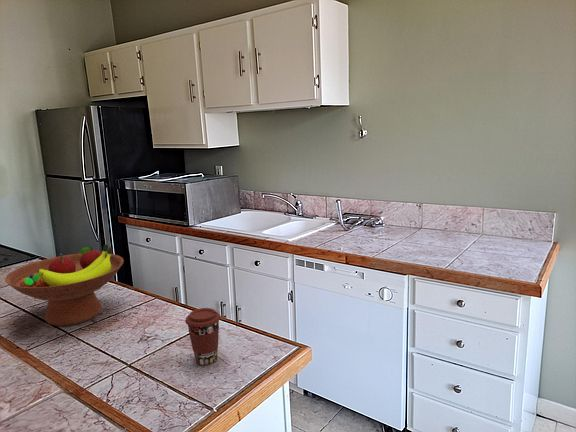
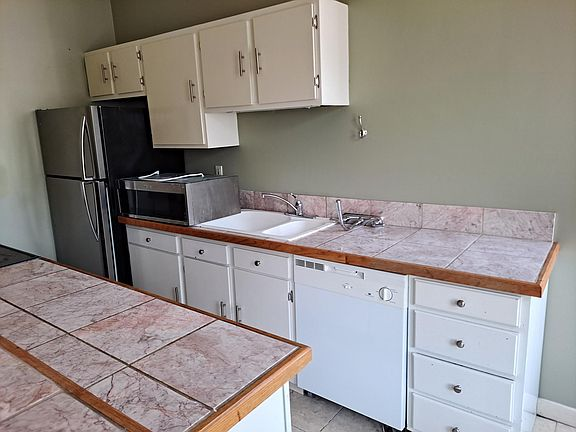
- fruit bowl [4,243,125,327]
- coffee cup [184,307,222,366]
